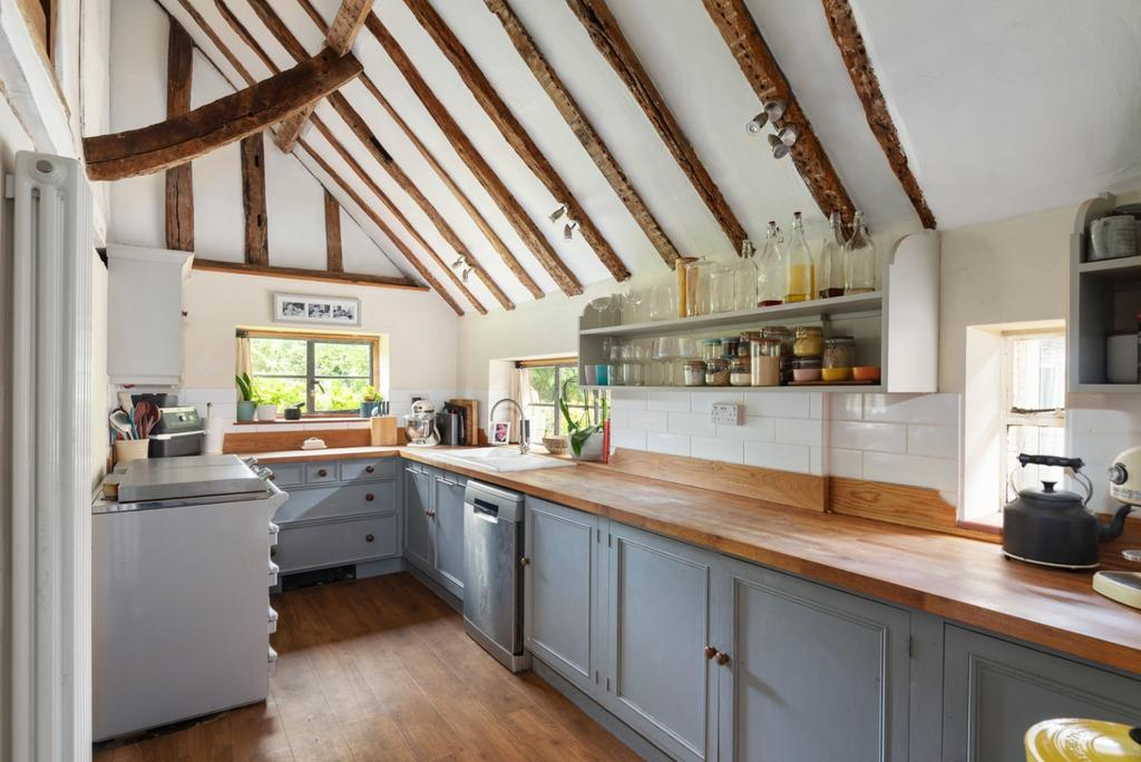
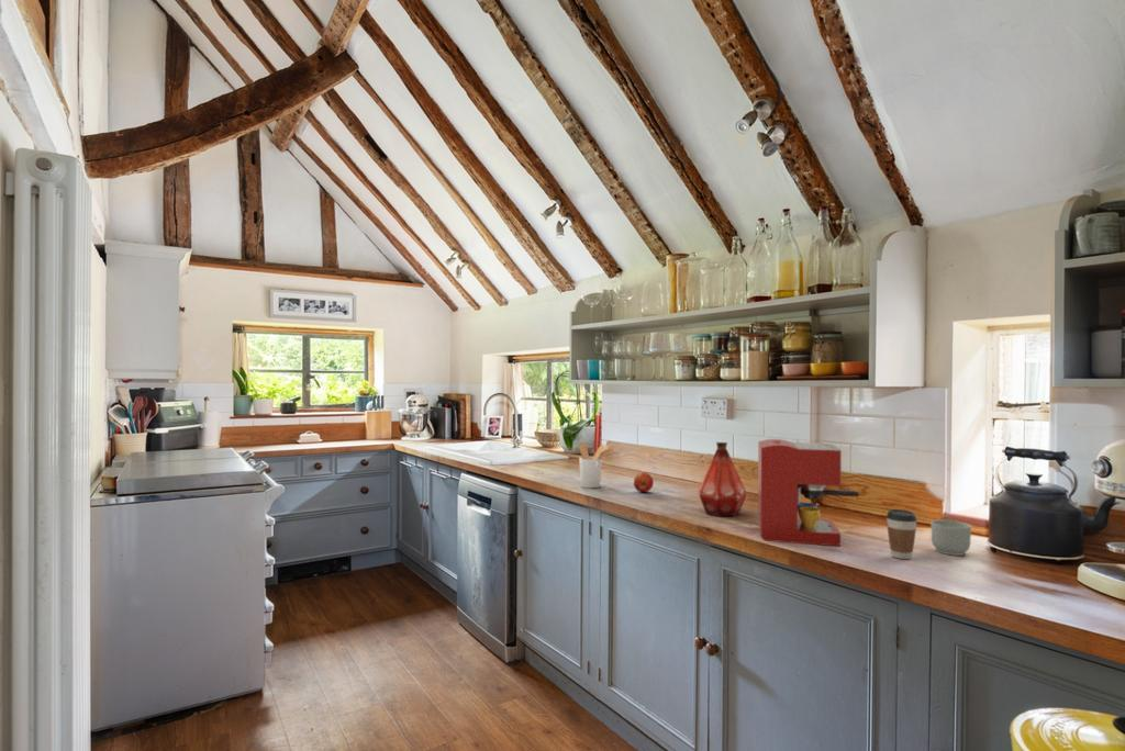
+ coffee maker [757,438,860,547]
+ mug [929,518,972,557]
+ coffee cup [885,508,918,560]
+ apple [633,471,655,493]
+ utensil holder [578,441,611,490]
+ bottle [698,441,748,517]
